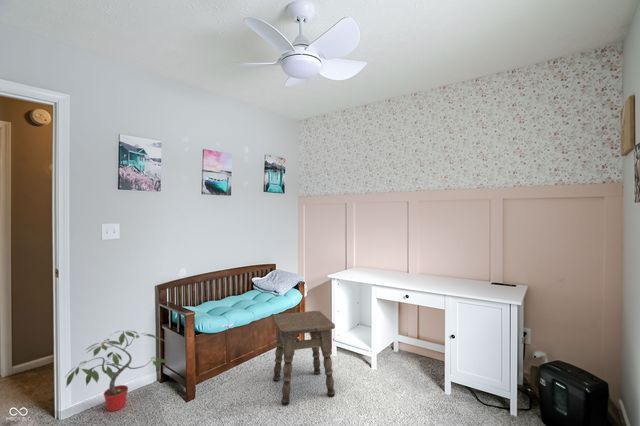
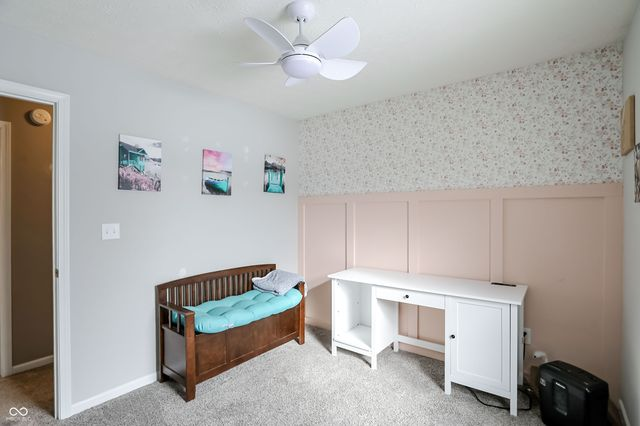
- potted plant [65,329,170,412]
- side table [272,310,336,406]
